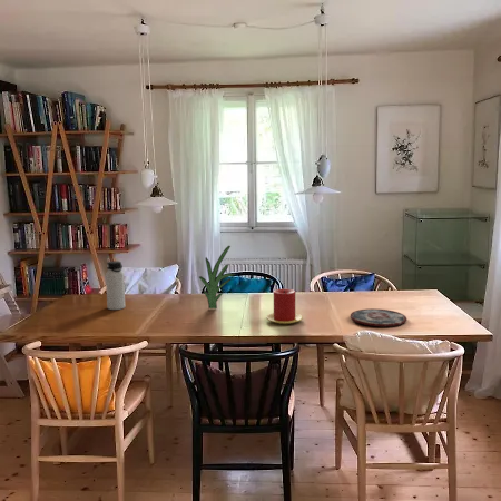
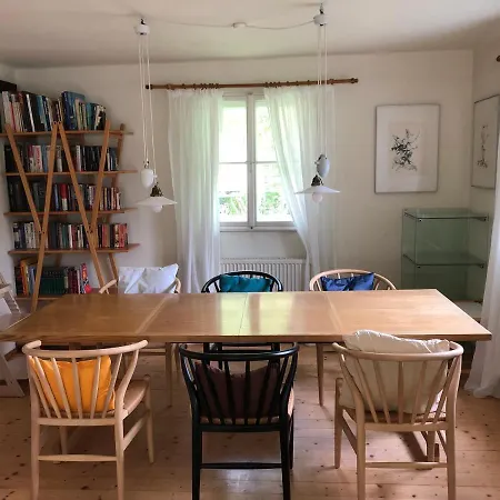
- plant [198,245,236,310]
- water bottle [105,261,126,311]
- candle [265,287,304,325]
- plate [350,307,407,327]
